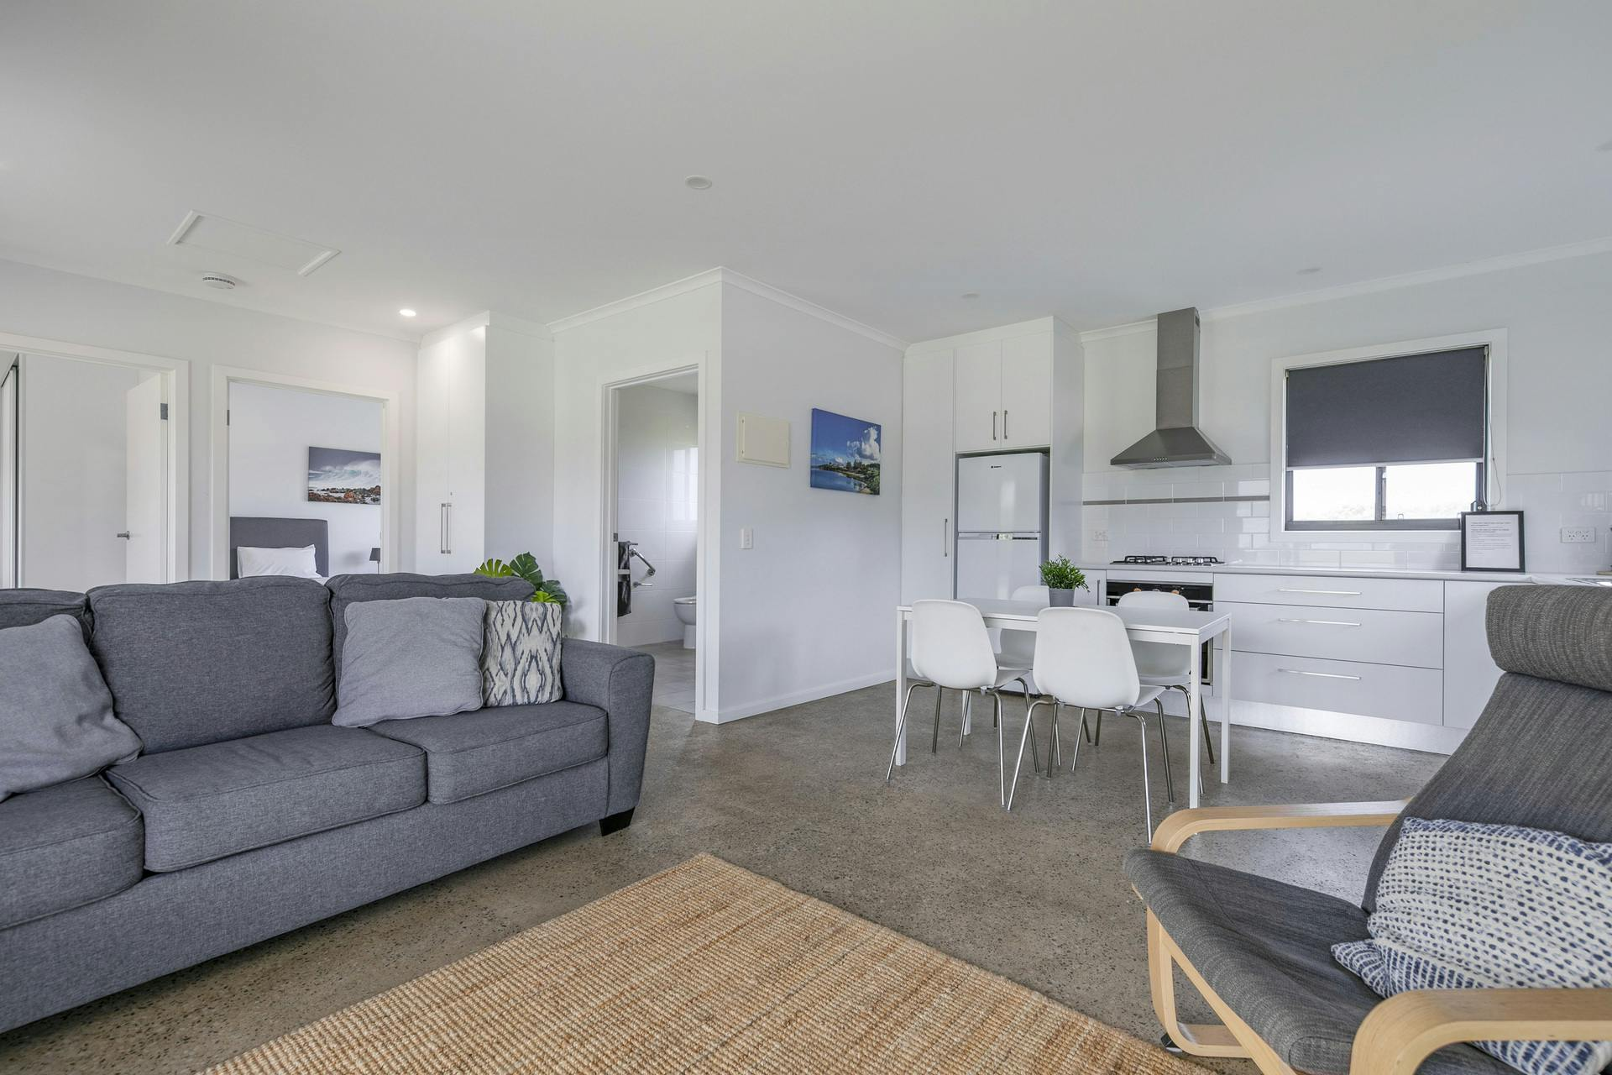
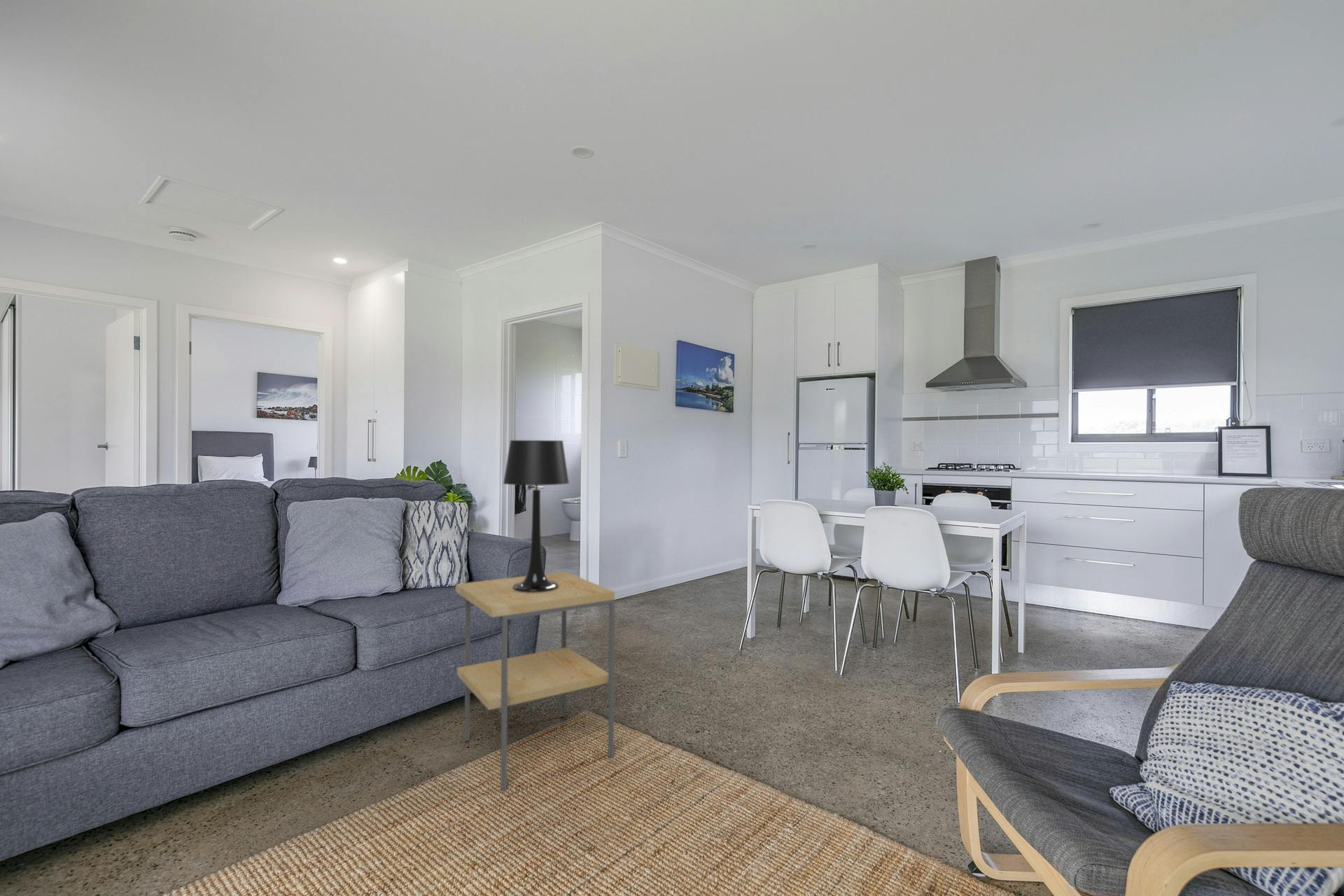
+ table lamp [503,440,570,592]
+ side table [455,571,615,792]
